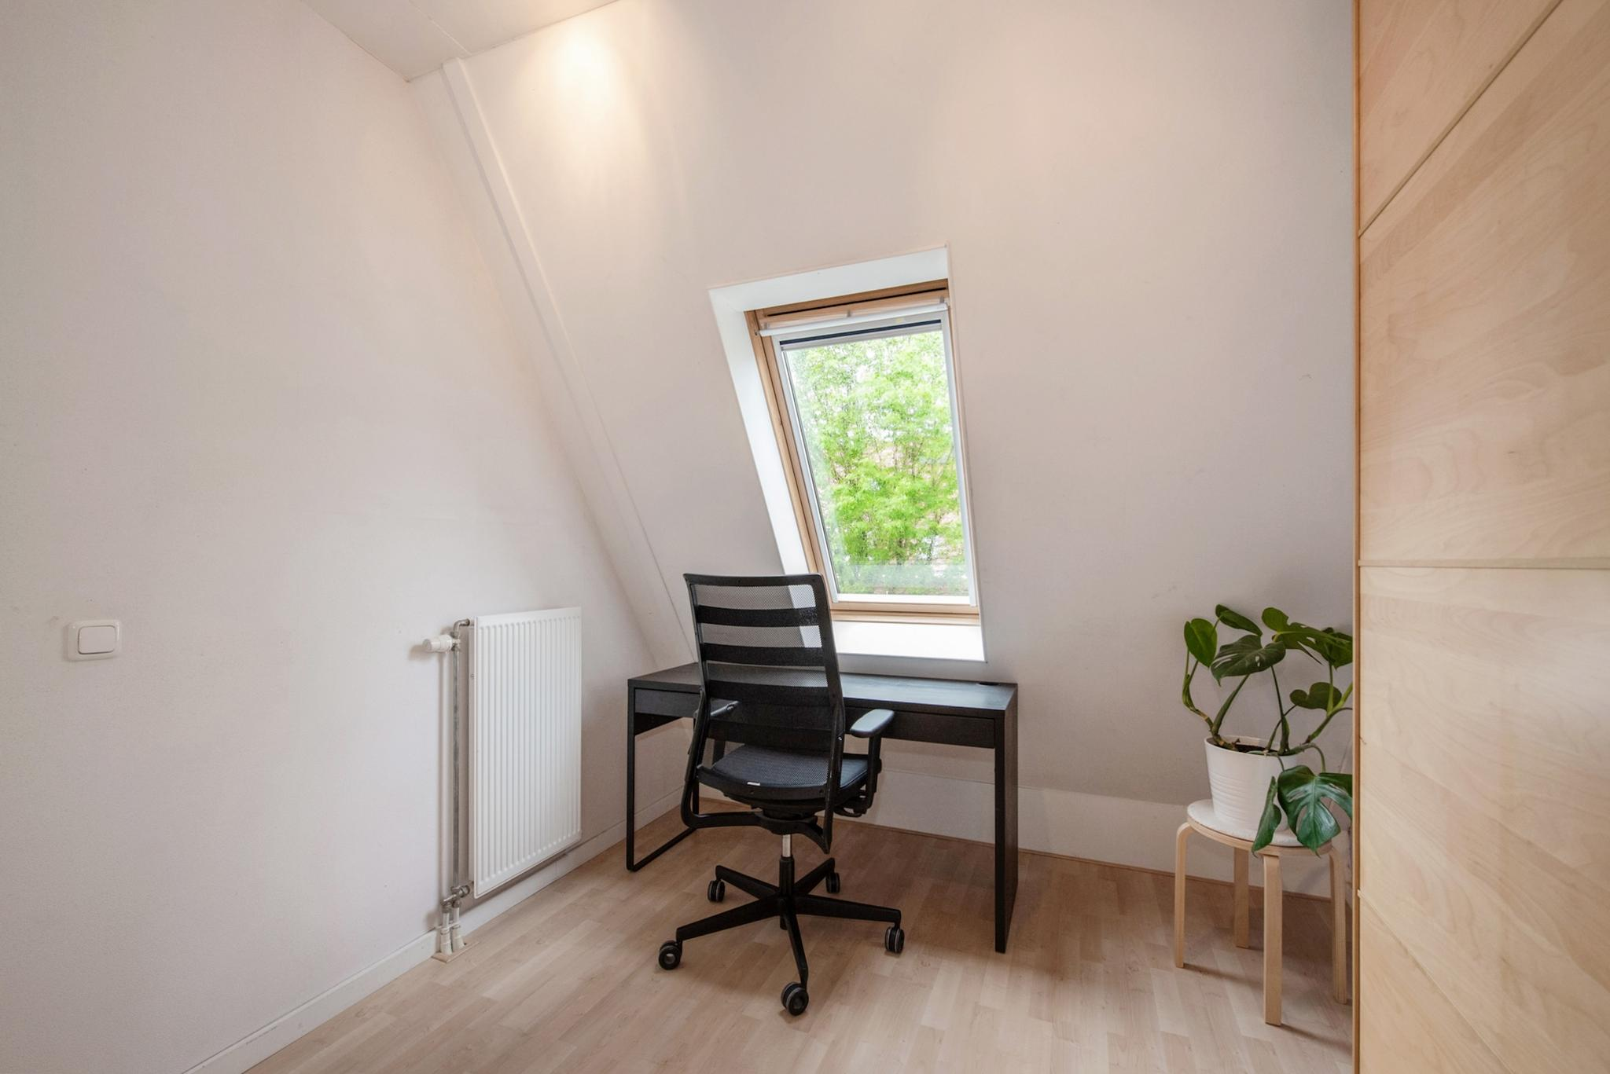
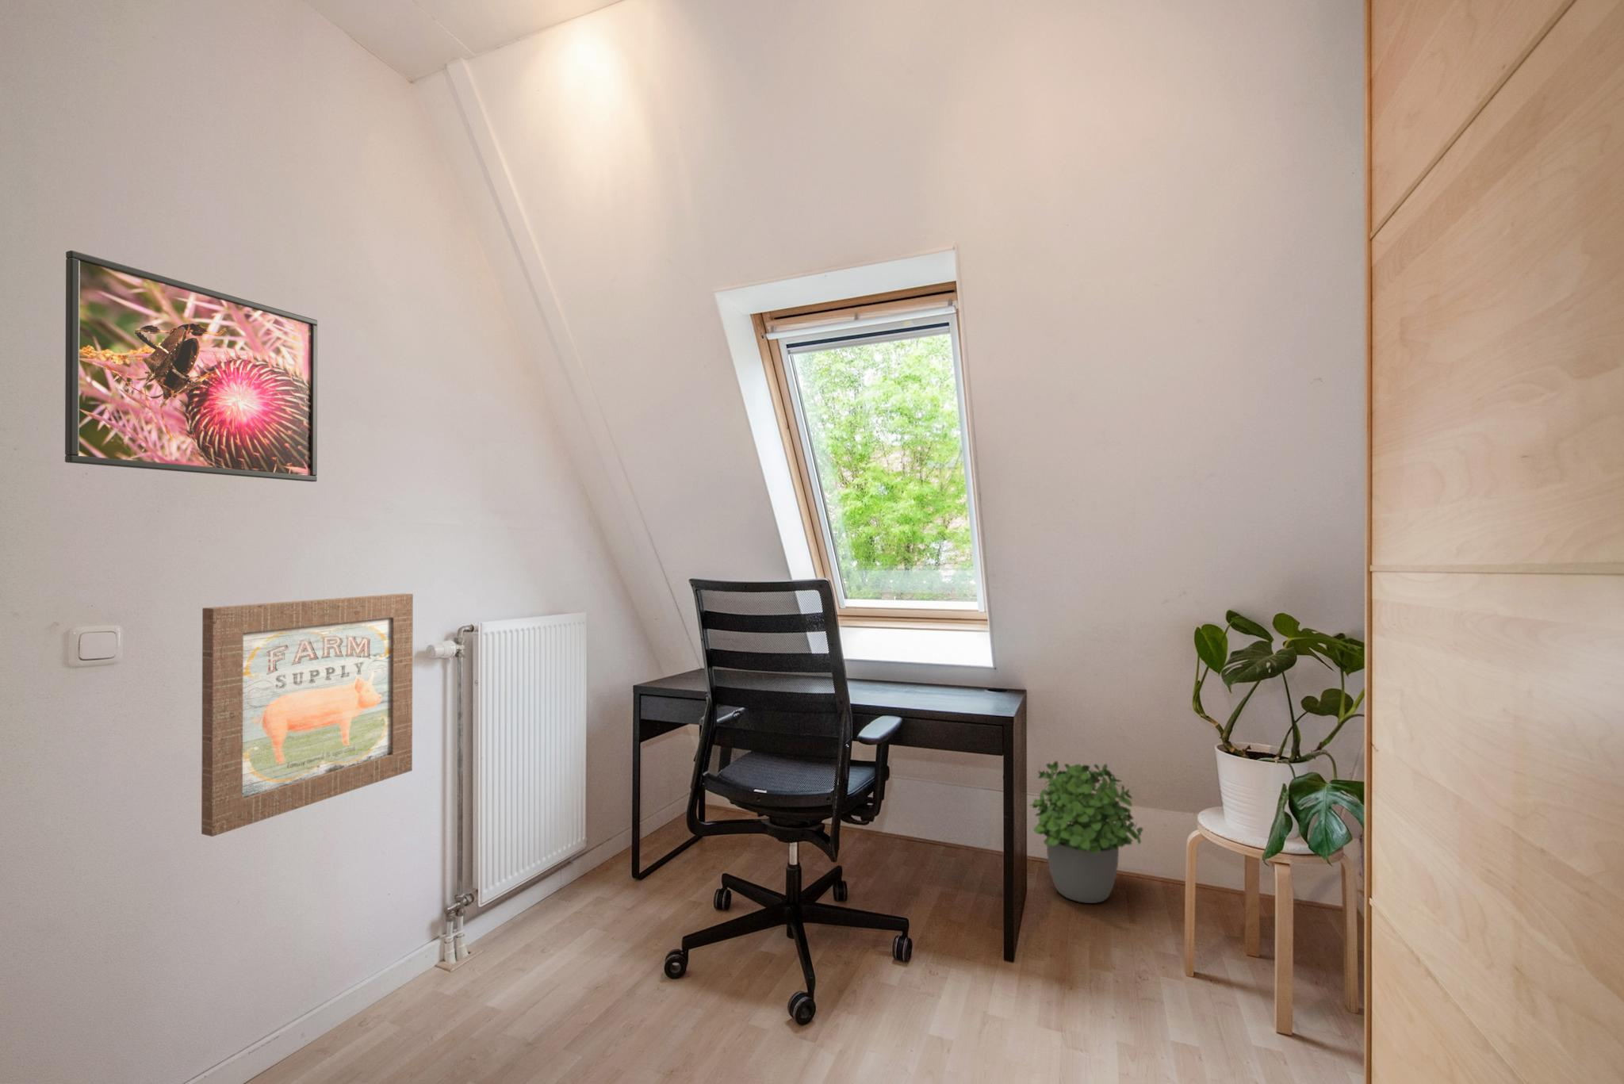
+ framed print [64,249,319,483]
+ potted plant [1029,761,1144,904]
+ wall art [201,593,414,837]
